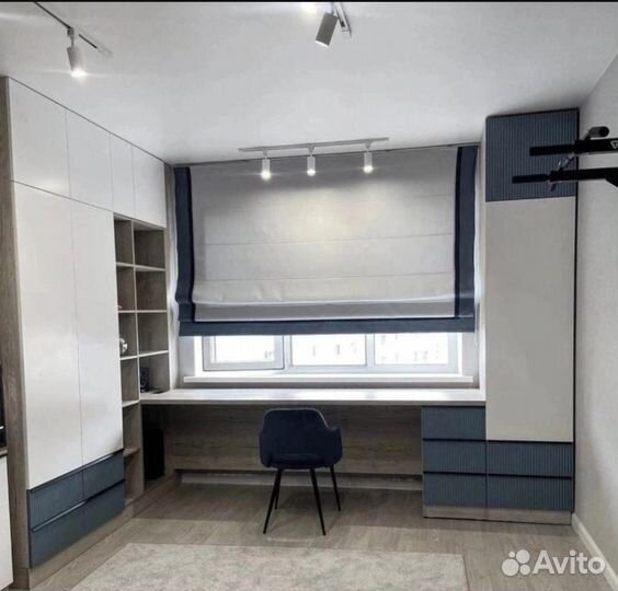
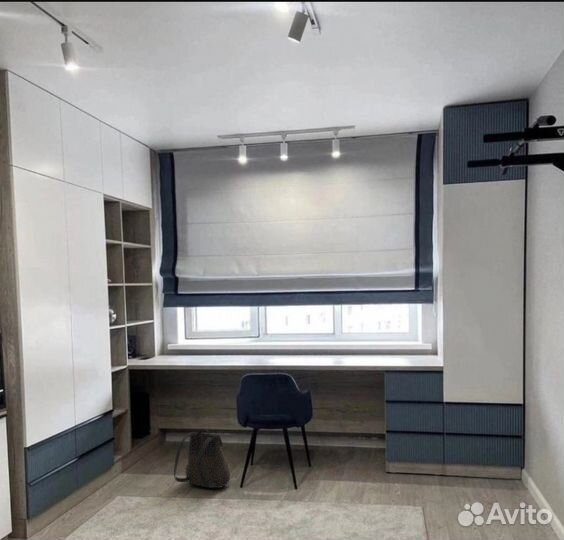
+ backpack [173,428,231,489]
